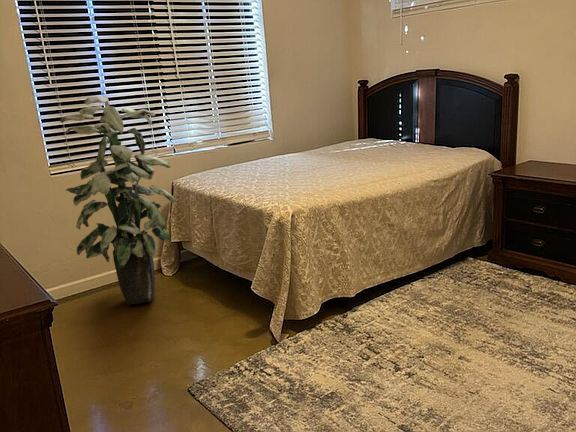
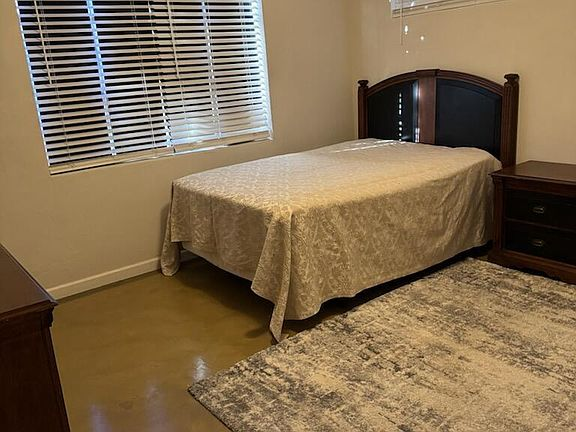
- indoor plant [59,95,176,305]
